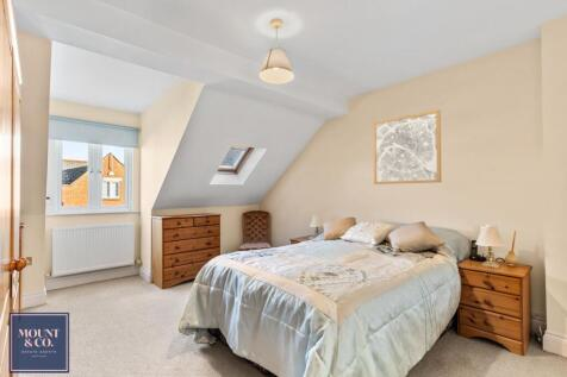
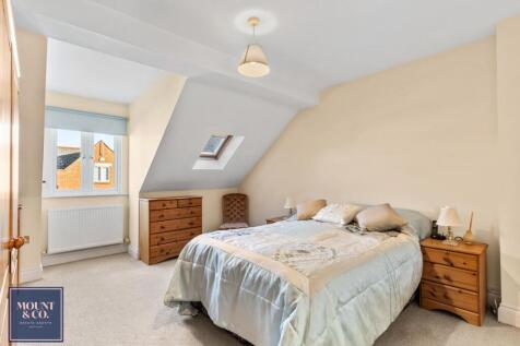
- wall art [372,108,442,186]
